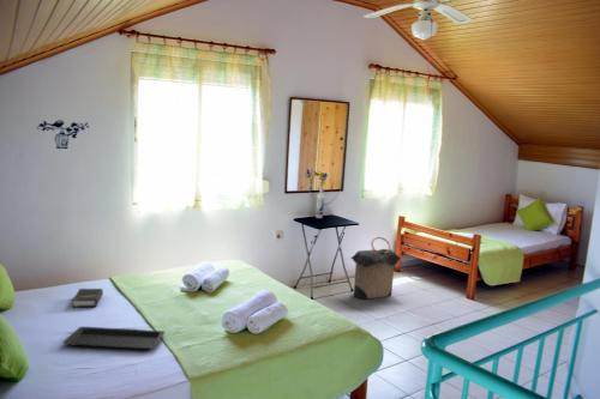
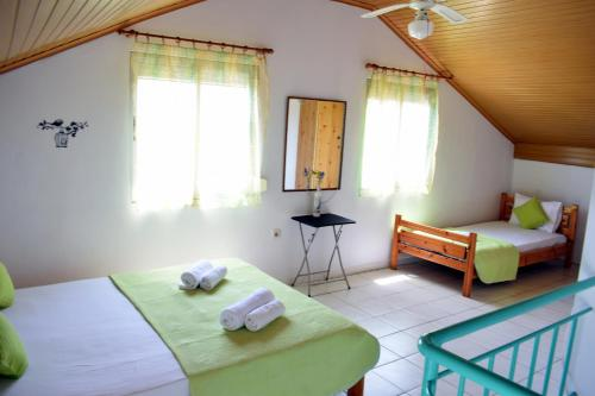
- laundry hamper [349,236,402,300]
- hardback book [71,288,104,309]
- serving tray [61,326,166,351]
